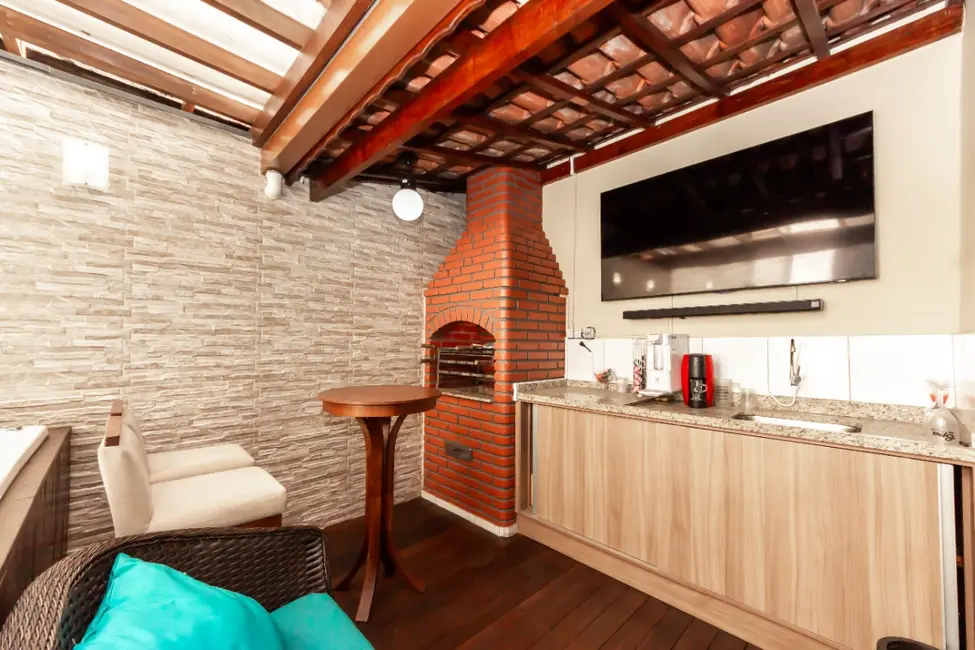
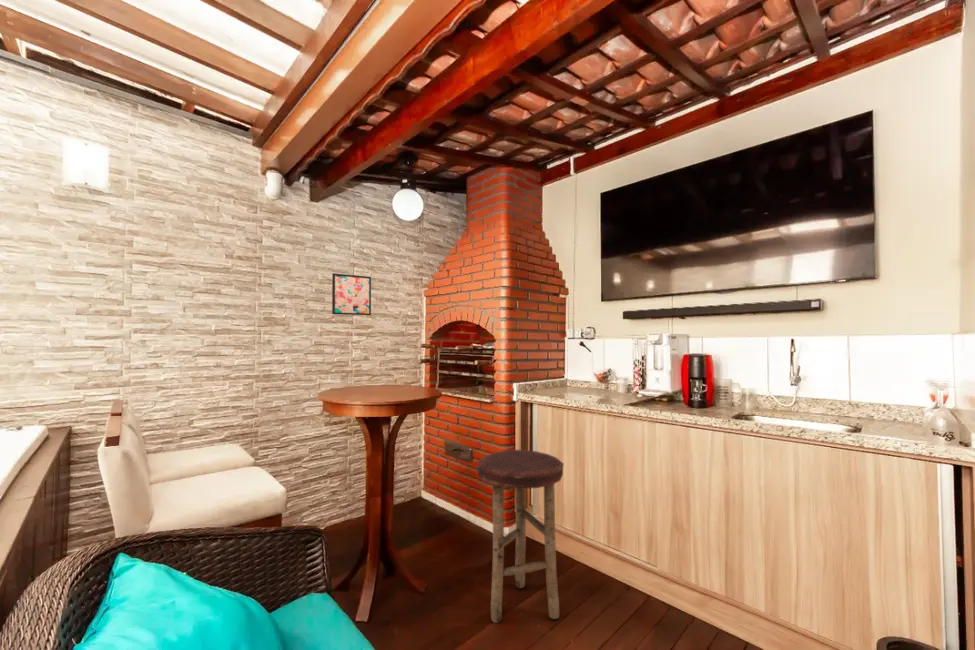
+ stool [476,449,565,624]
+ wall art [331,272,372,316]
